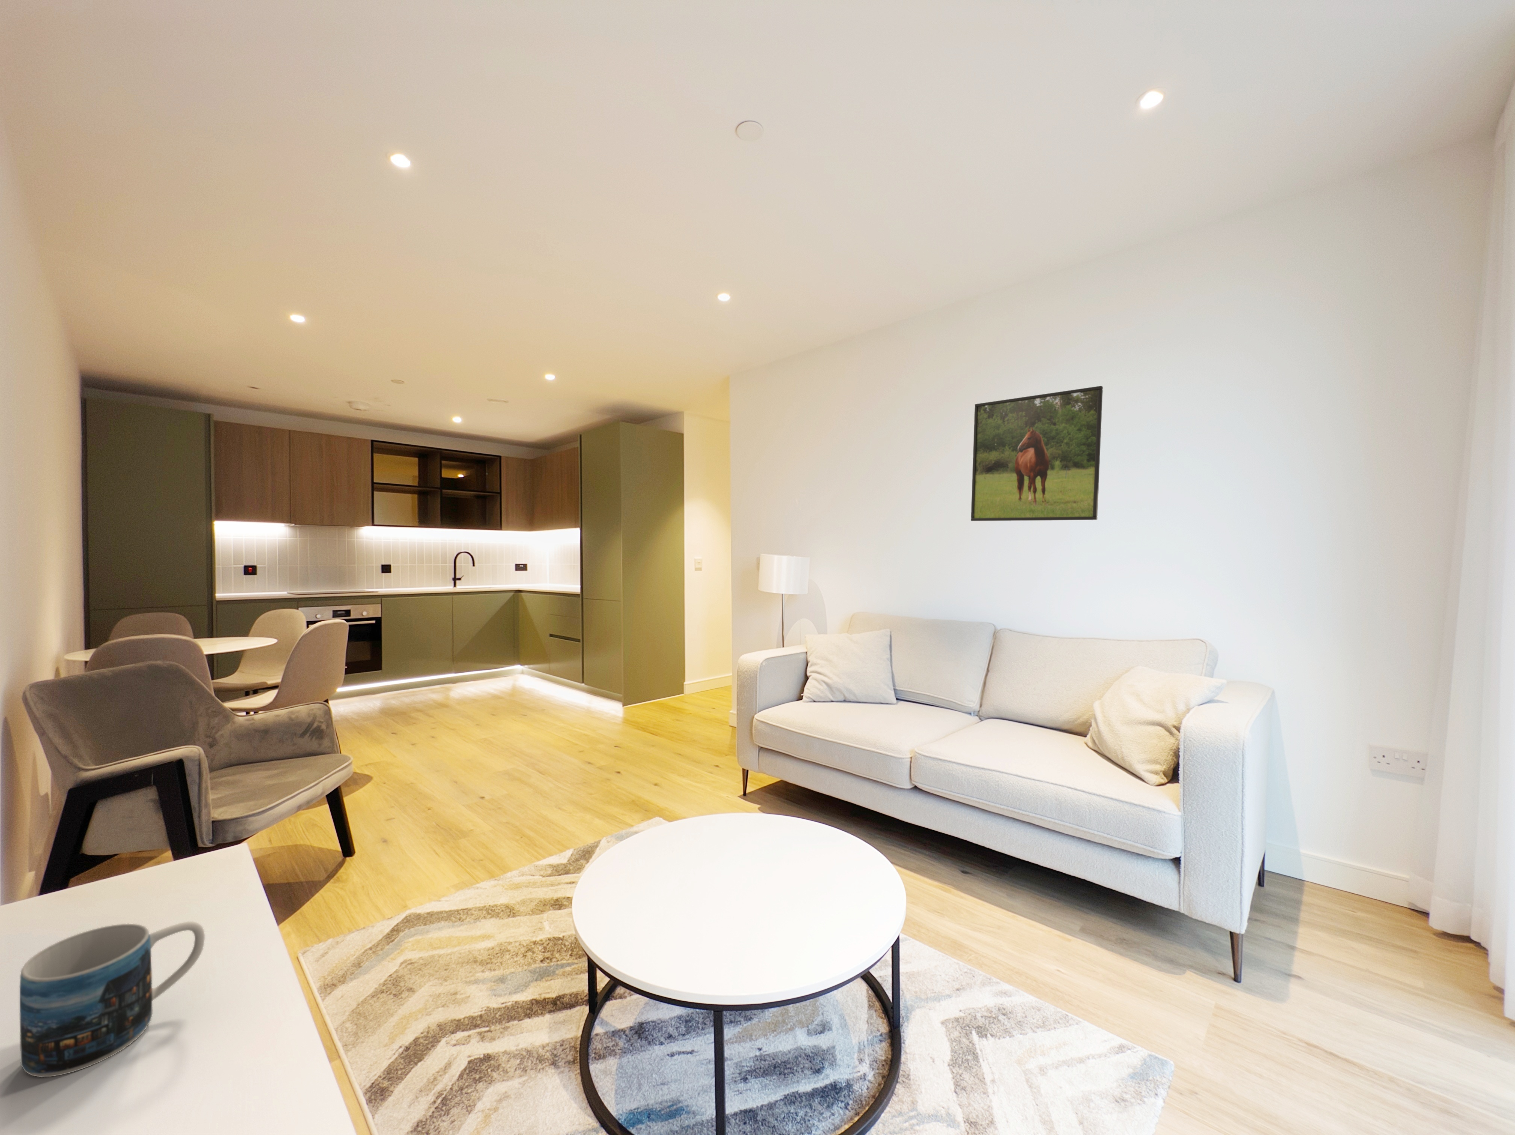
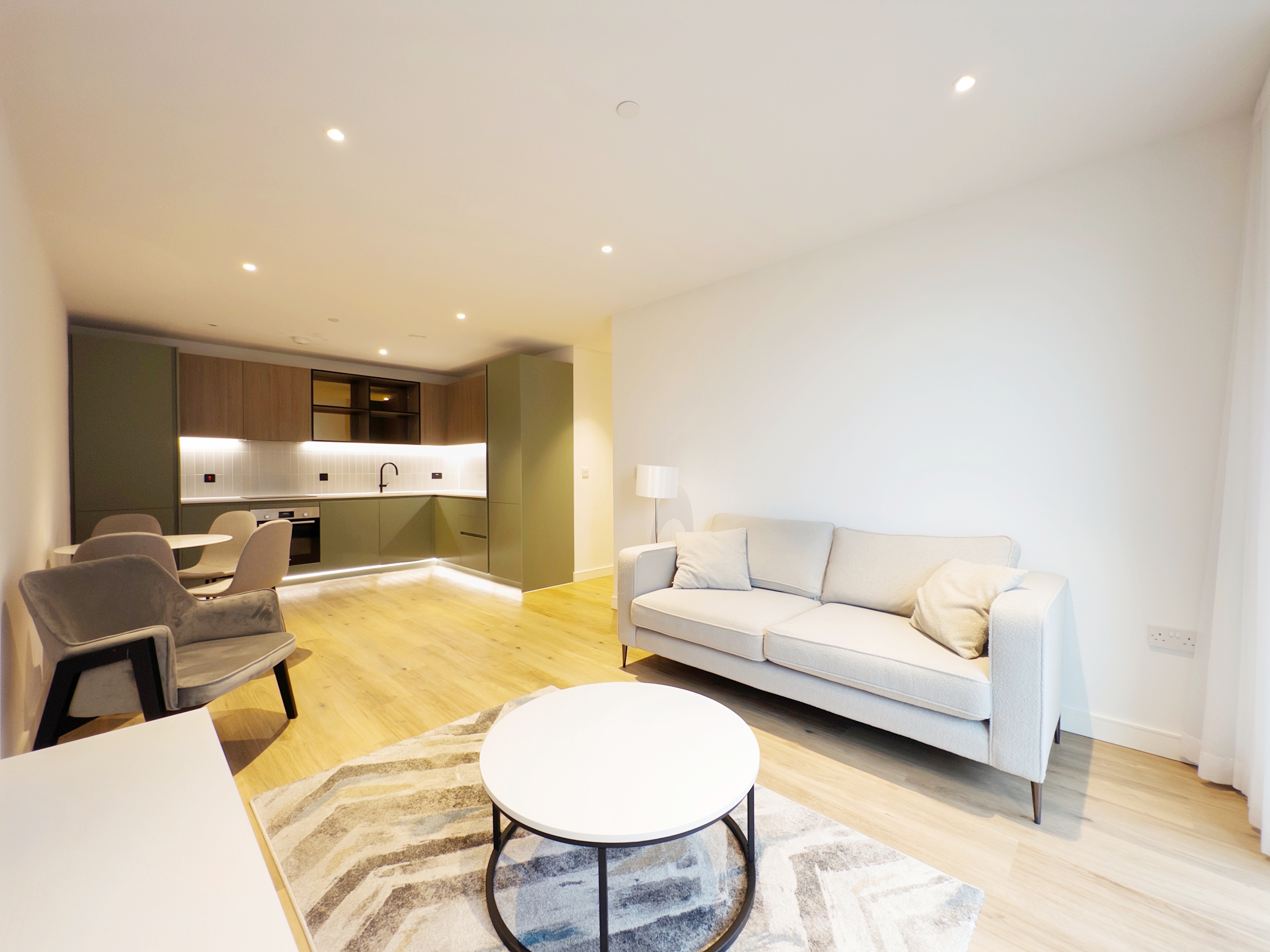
- mug [19,922,205,1078]
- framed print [971,385,1103,521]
